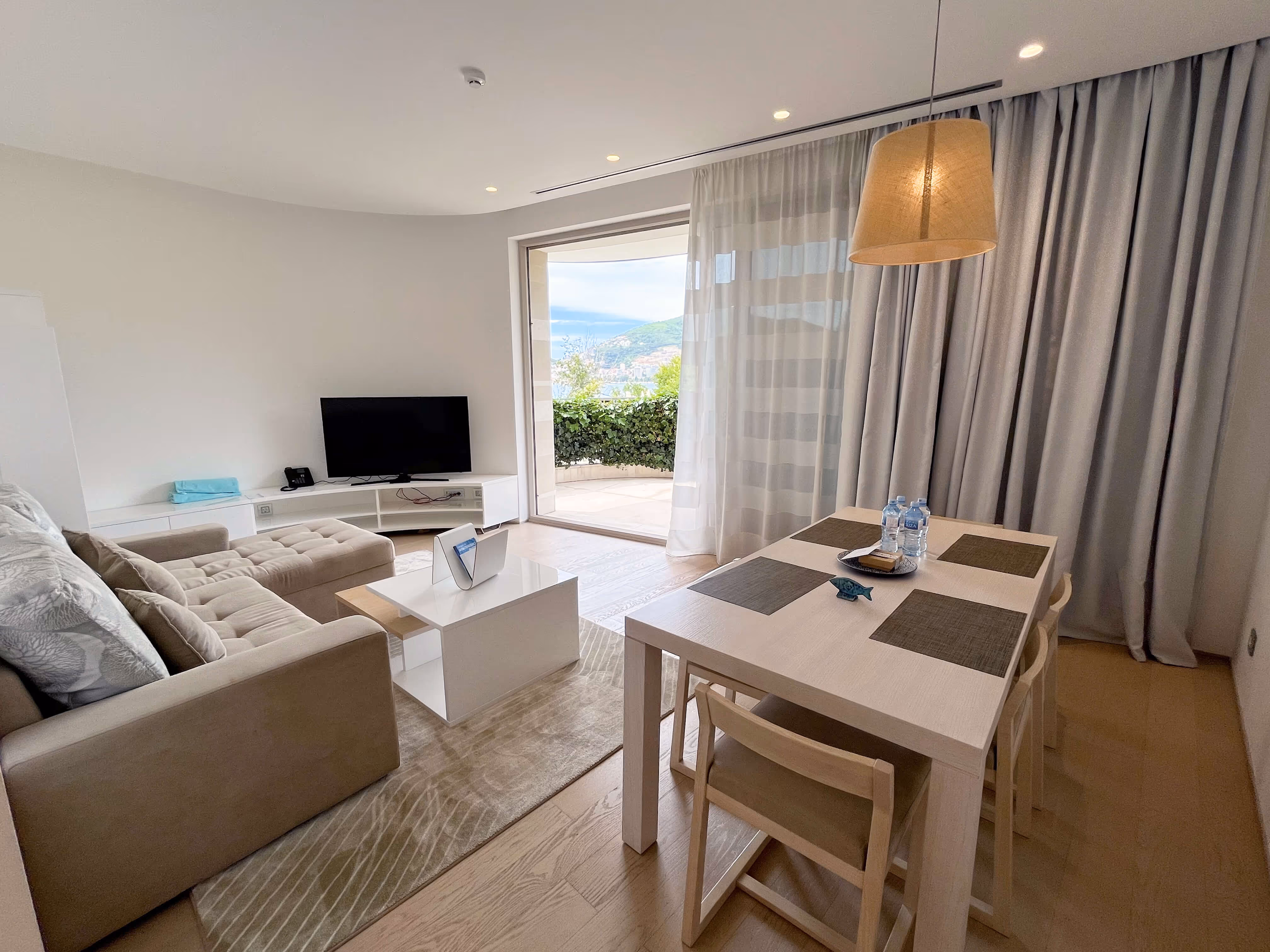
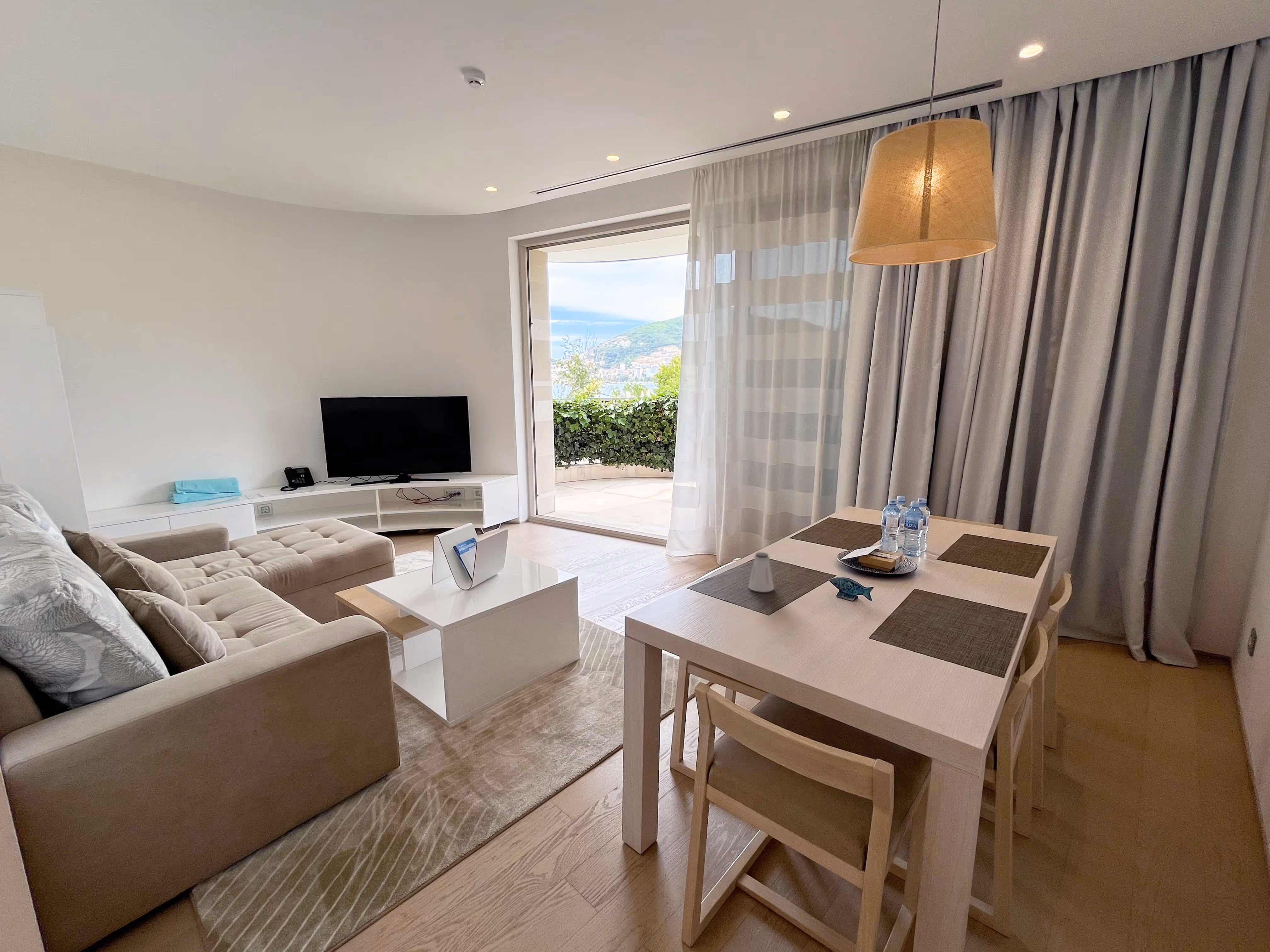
+ saltshaker [748,552,774,592]
